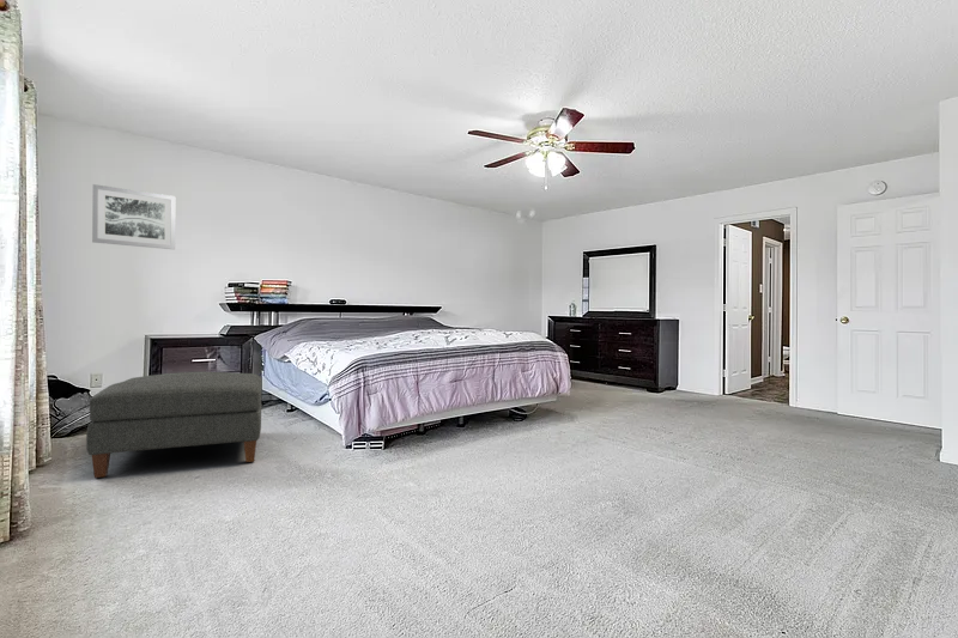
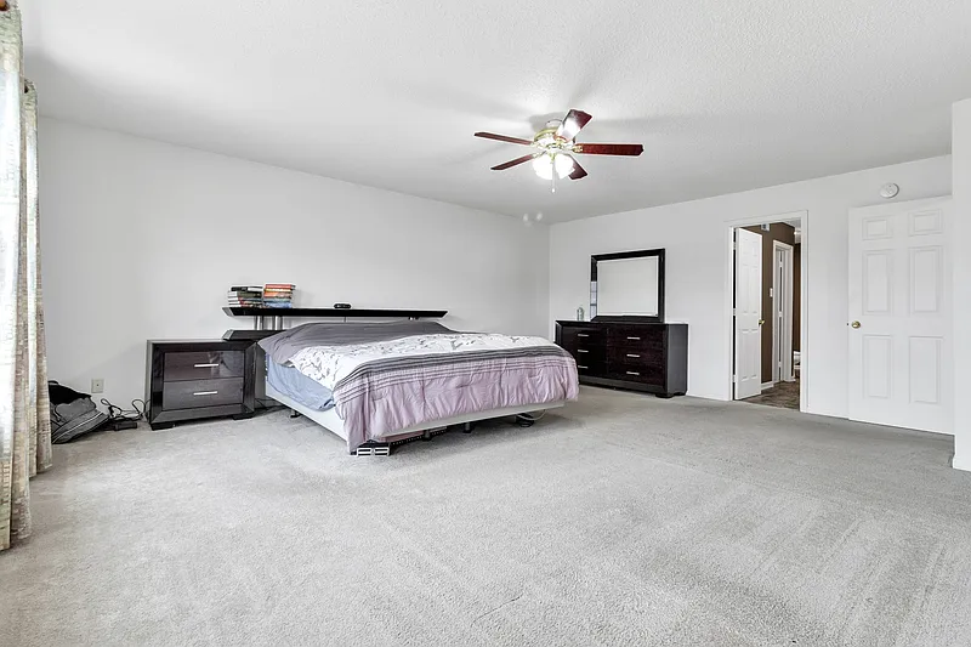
- wall art [91,183,176,250]
- ottoman [85,371,262,479]
